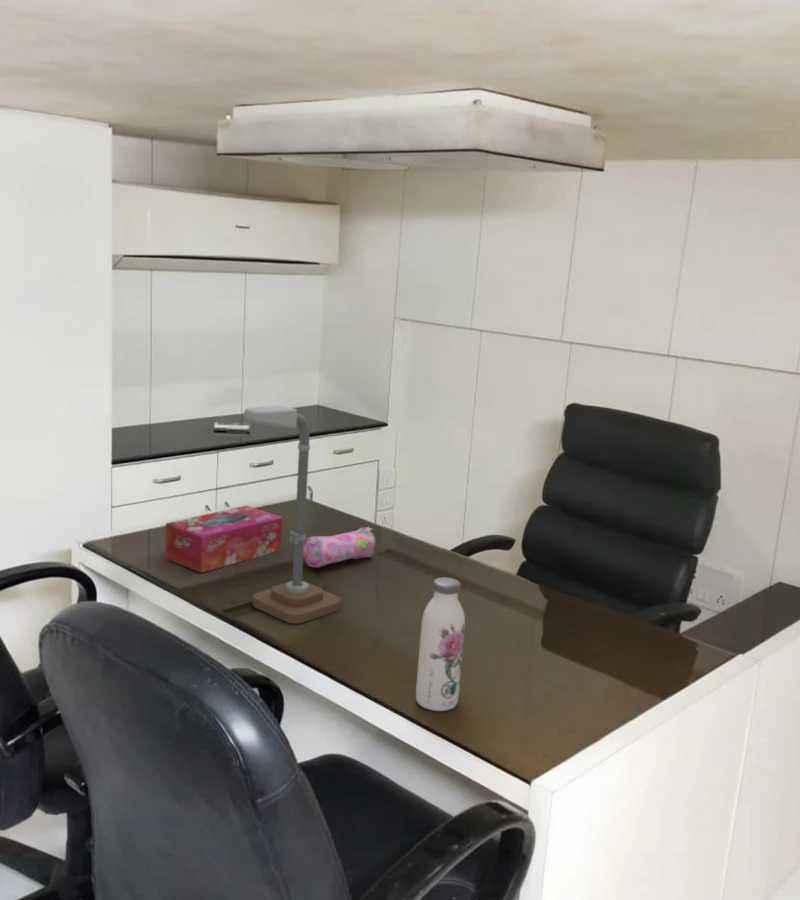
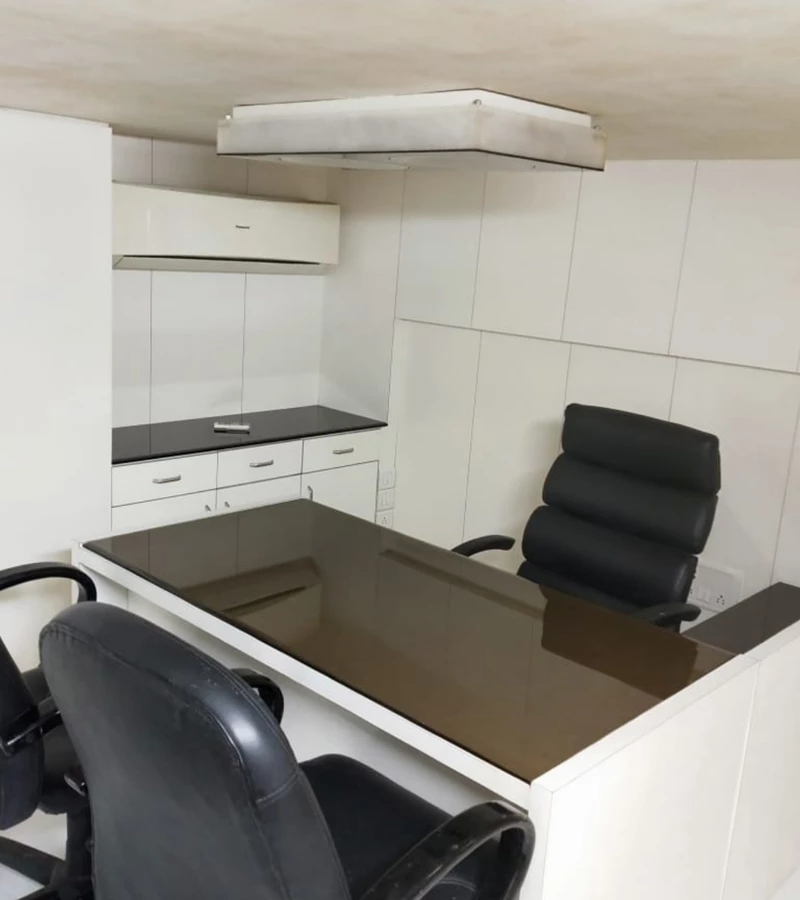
- water bottle [415,577,466,712]
- pencil case [303,526,376,569]
- desk lamp [243,404,342,625]
- tissue box [164,504,283,574]
